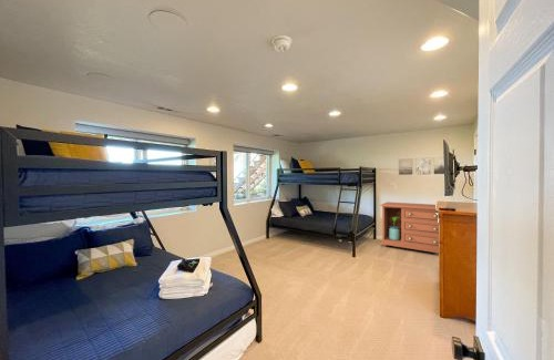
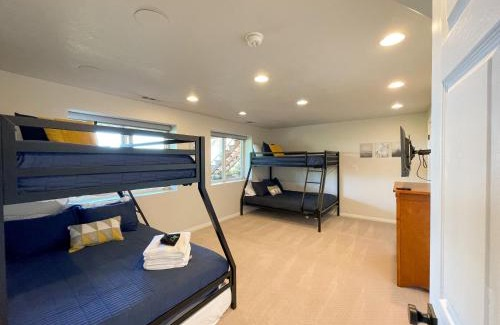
- dresser [379,200,439,254]
